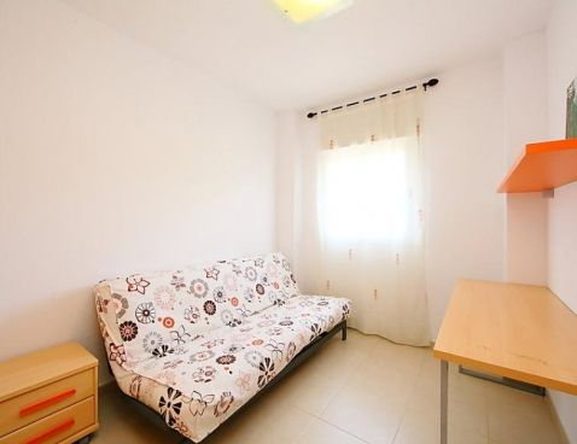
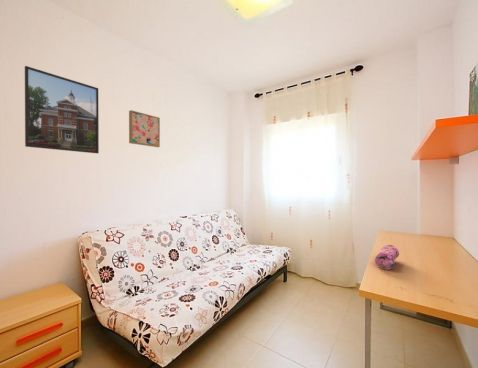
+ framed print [24,65,100,154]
+ pencil case [374,244,400,271]
+ wall art [128,109,161,148]
